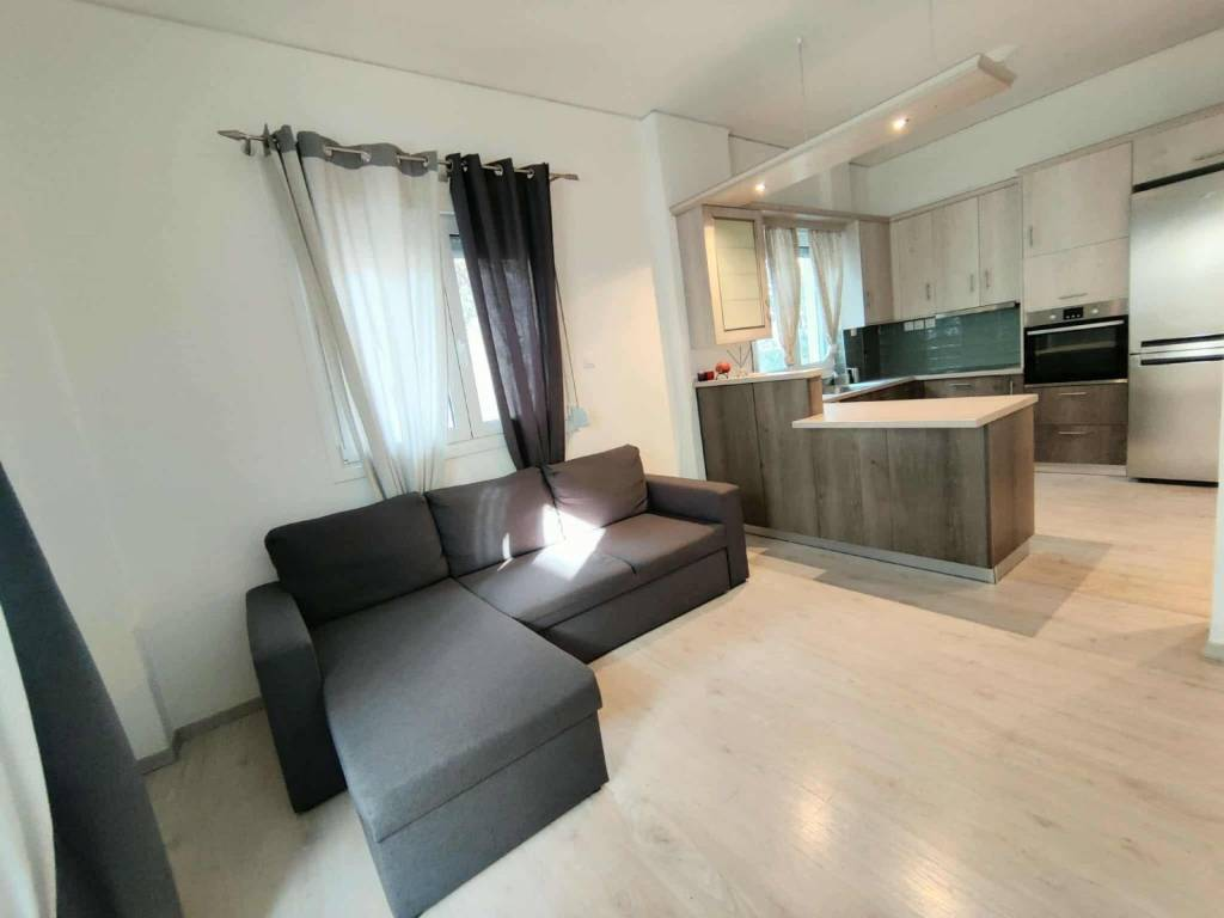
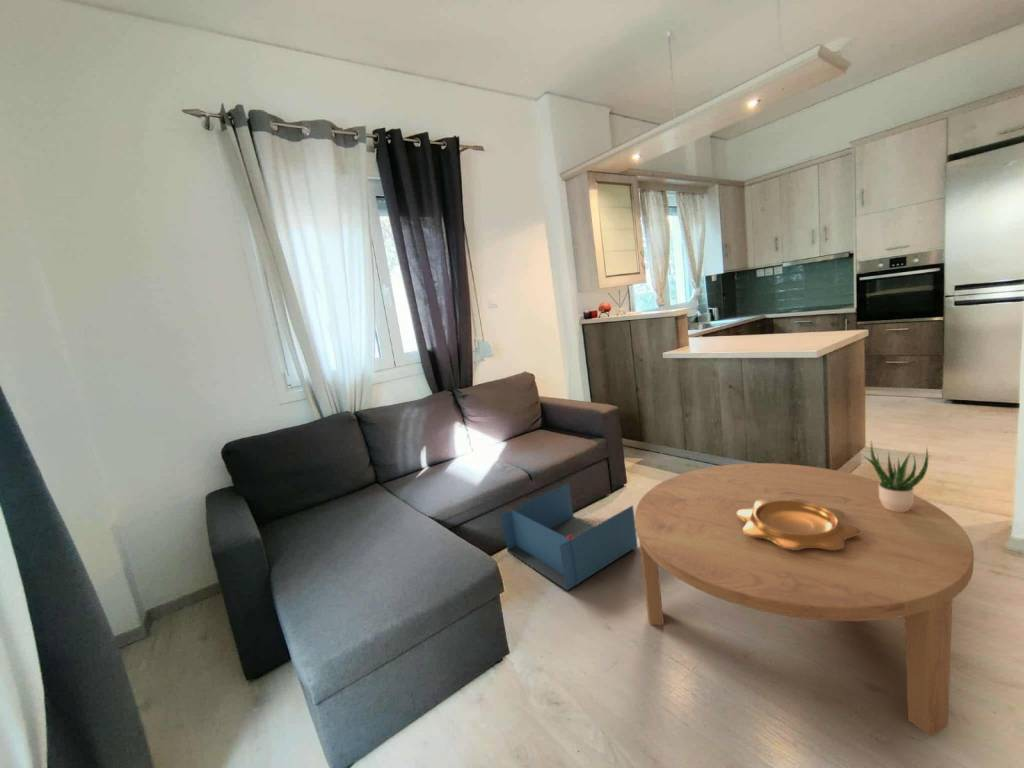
+ storage bin [500,482,639,592]
+ potted plant [861,439,929,512]
+ decorative bowl [737,499,860,550]
+ coffee table [634,462,975,737]
